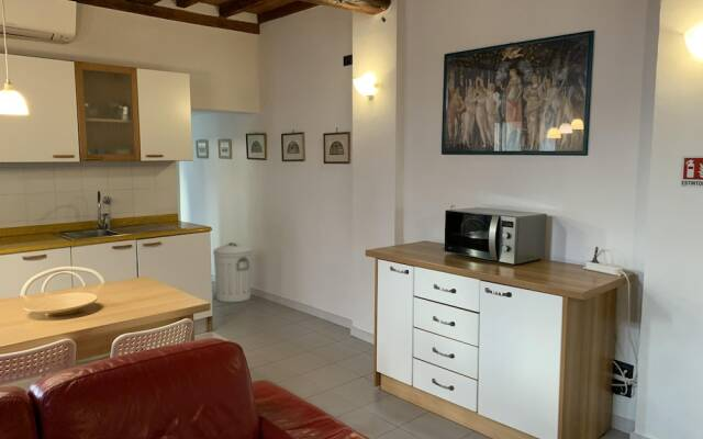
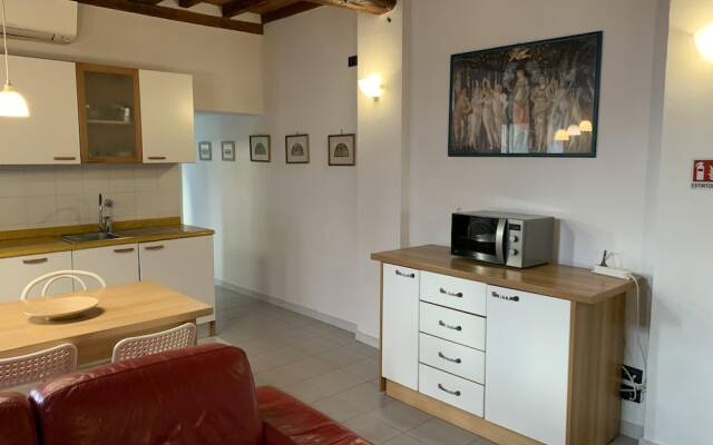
- trash can [212,241,253,303]
